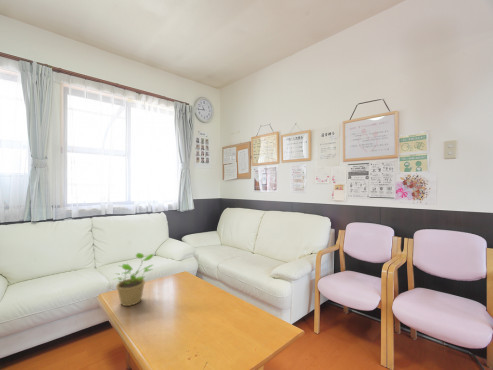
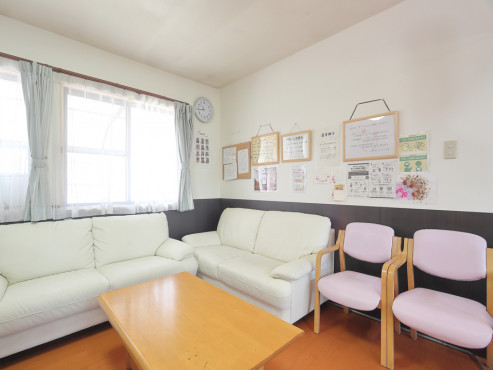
- potted plant [111,252,155,307]
